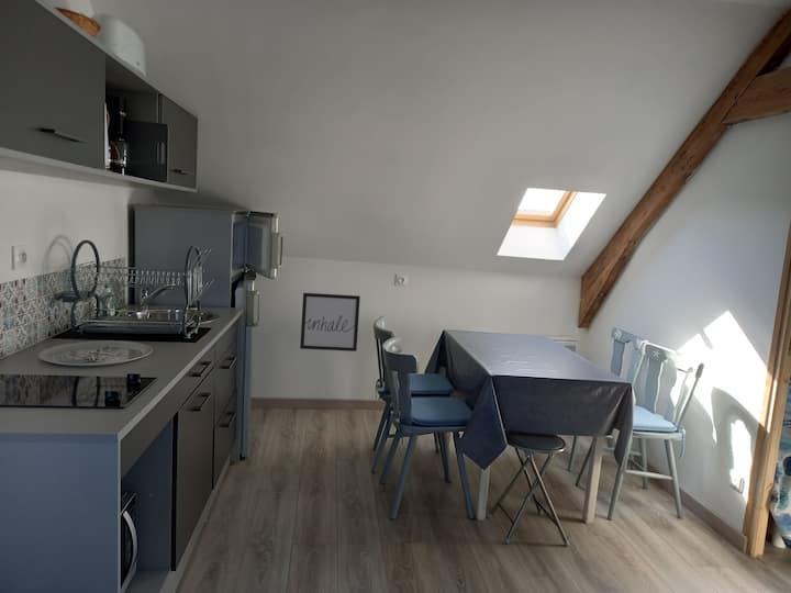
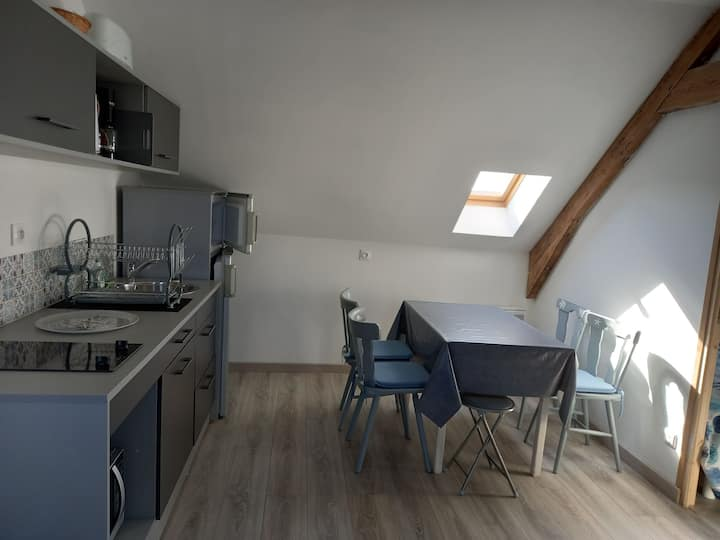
- wall art [299,292,361,353]
